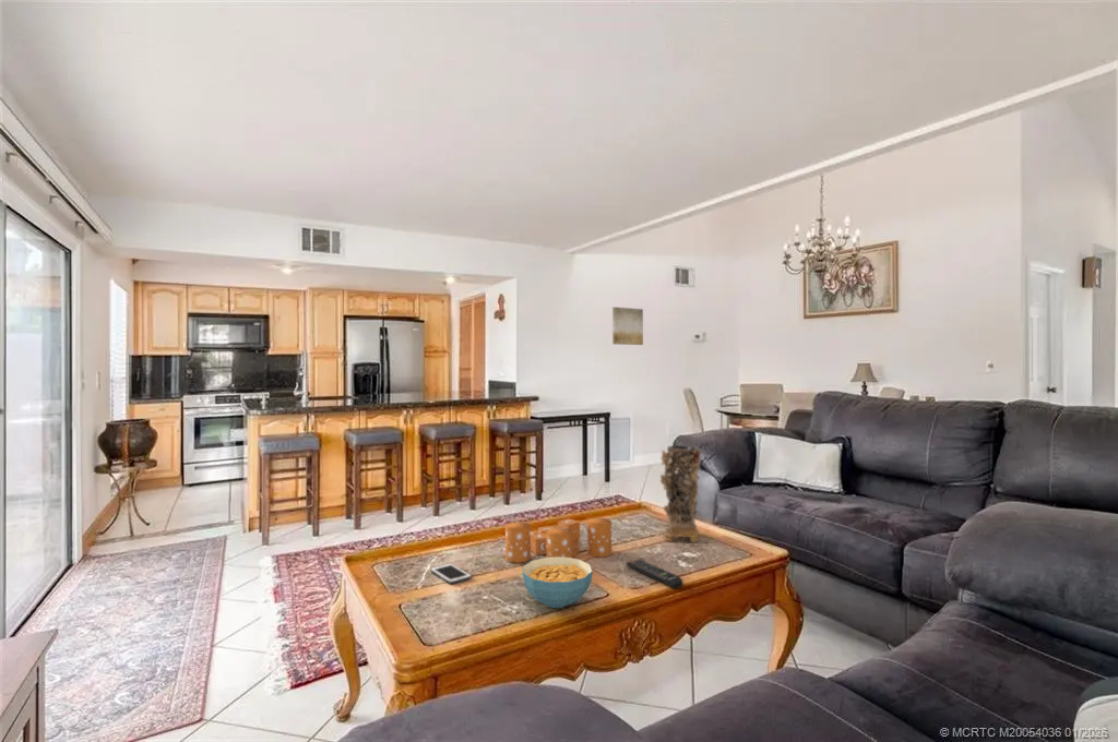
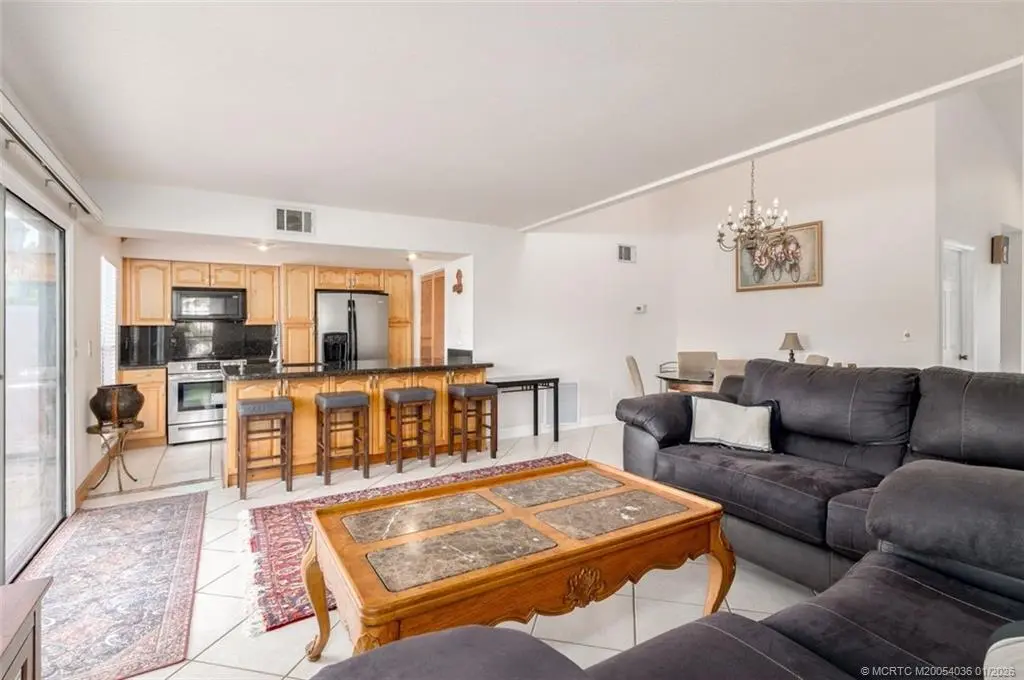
- cell phone [429,562,473,585]
- decorative vase [659,444,702,543]
- remote control [626,559,685,589]
- cereal bowl [522,556,594,609]
- wall art [611,306,644,346]
- candle [504,517,612,564]
